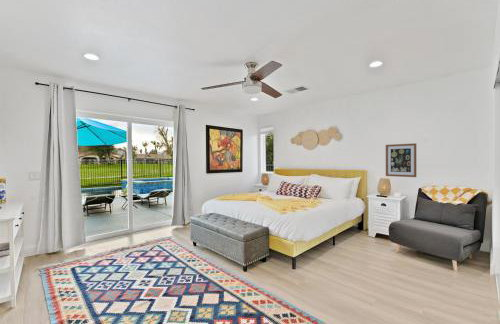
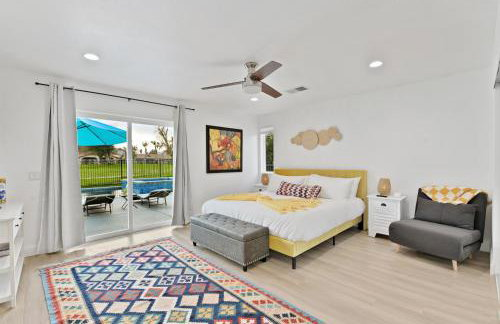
- wall art [385,142,417,178]
